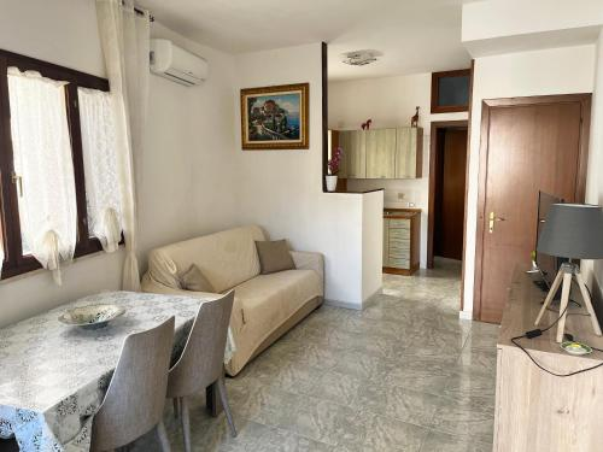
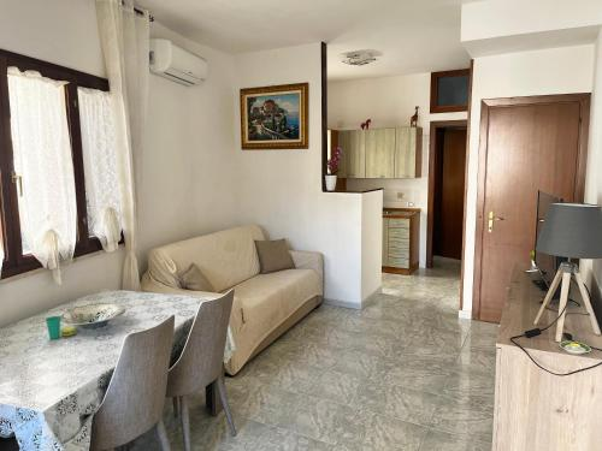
+ cup [45,315,77,340]
